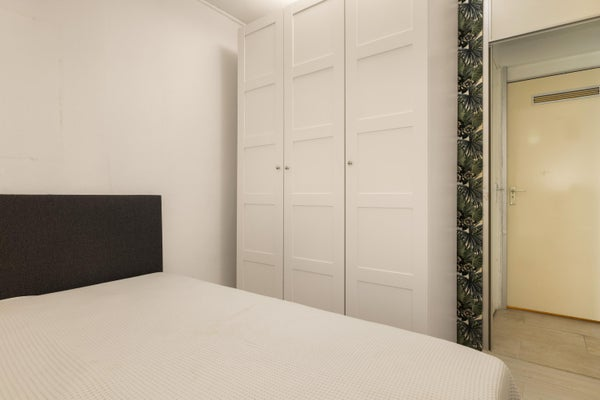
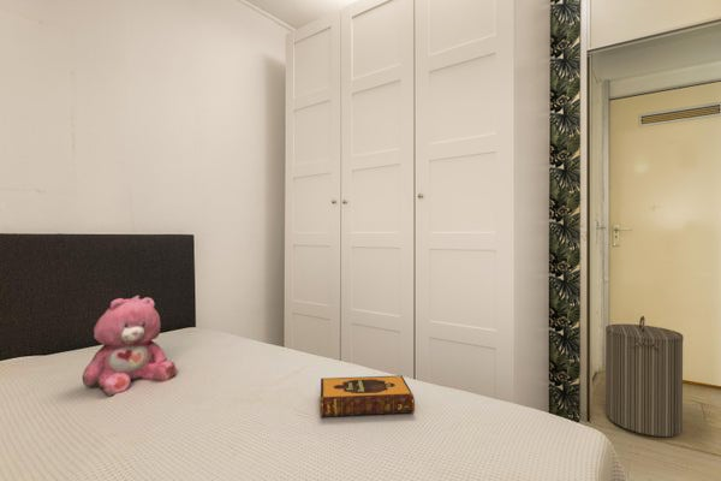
+ hardback book [320,374,416,418]
+ laundry hamper [604,315,685,438]
+ teddy bear [82,295,178,397]
